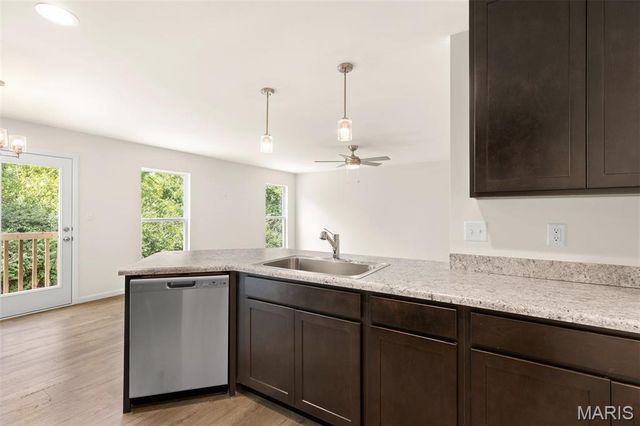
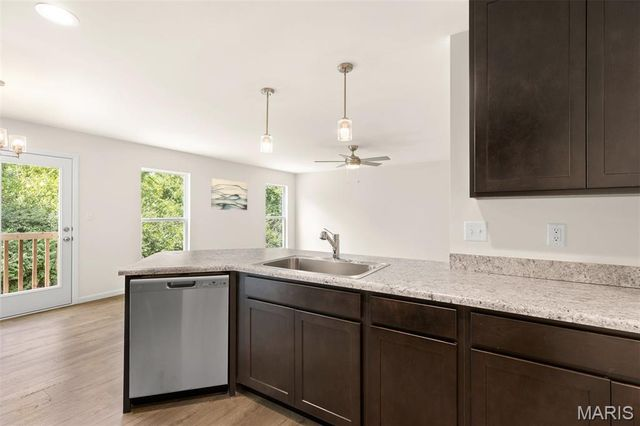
+ wall art [210,178,248,211]
